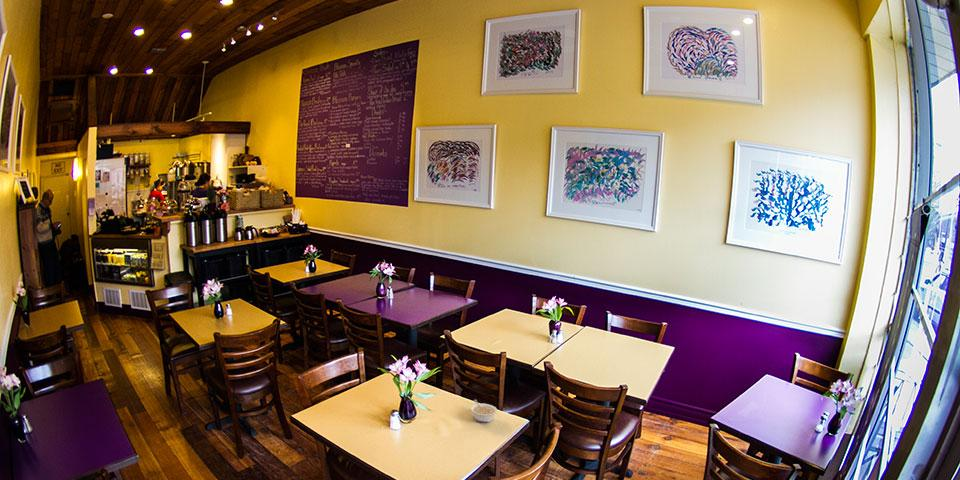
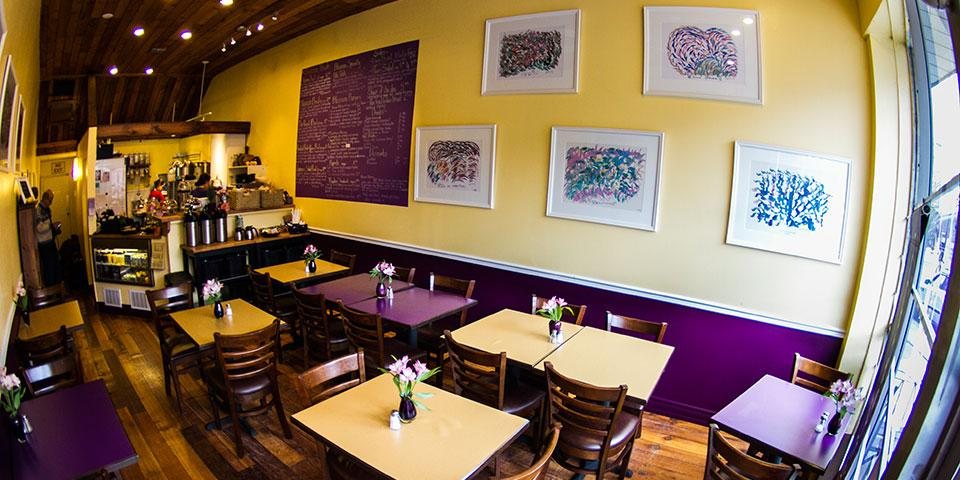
- legume [470,399,498,423]
